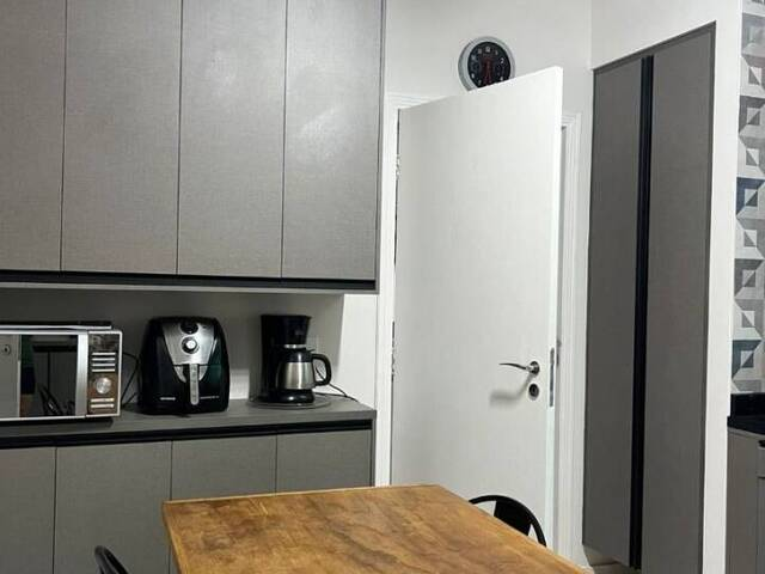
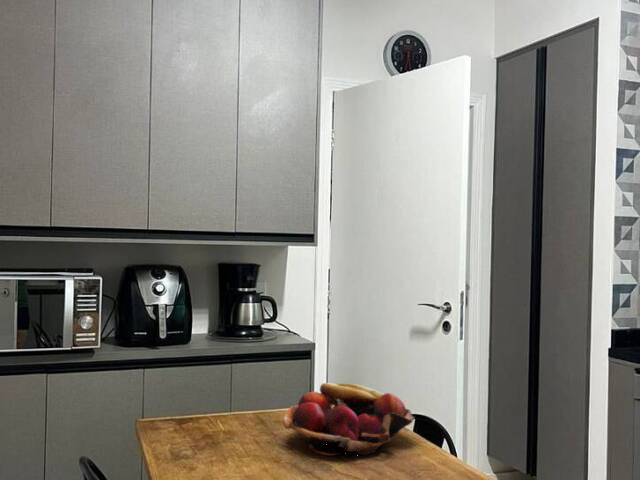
+ fruit basket [282,382,416,457]
